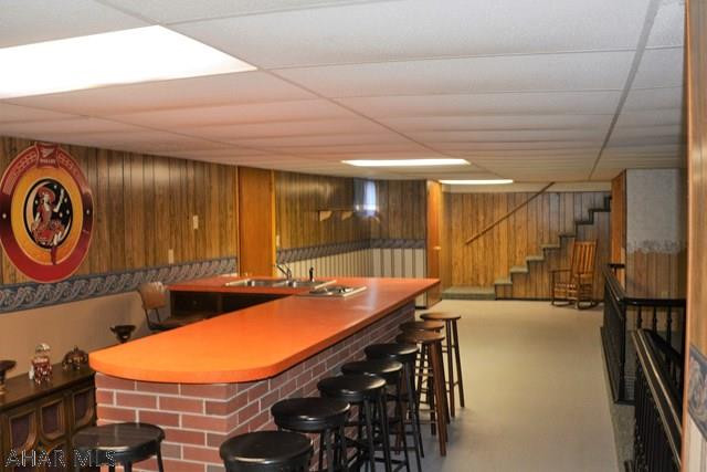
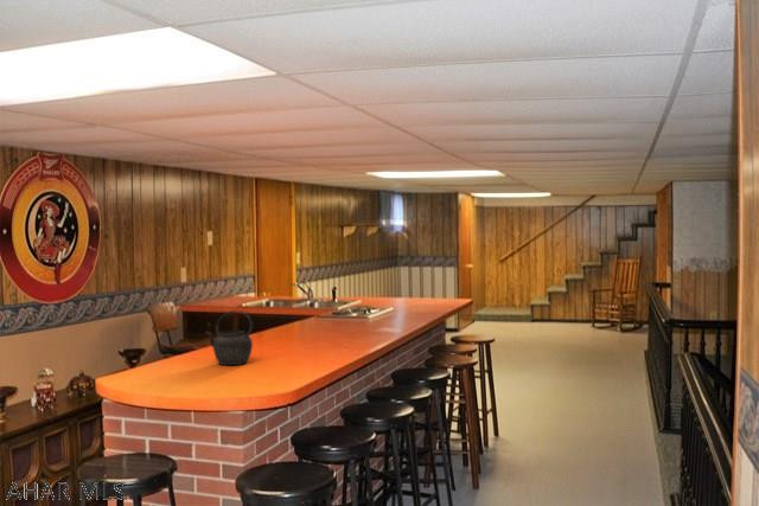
+ kettle [204,309,254,366]
